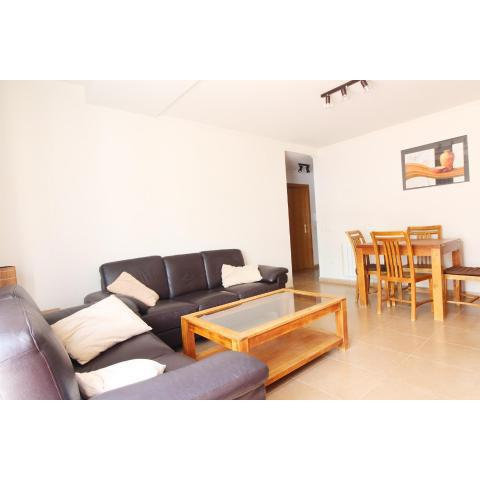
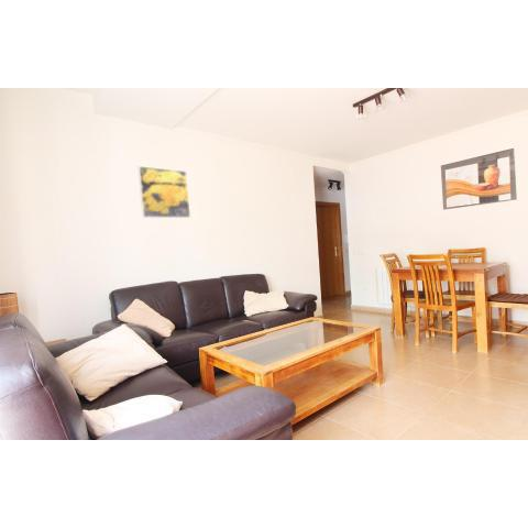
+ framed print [138,165,191,219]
